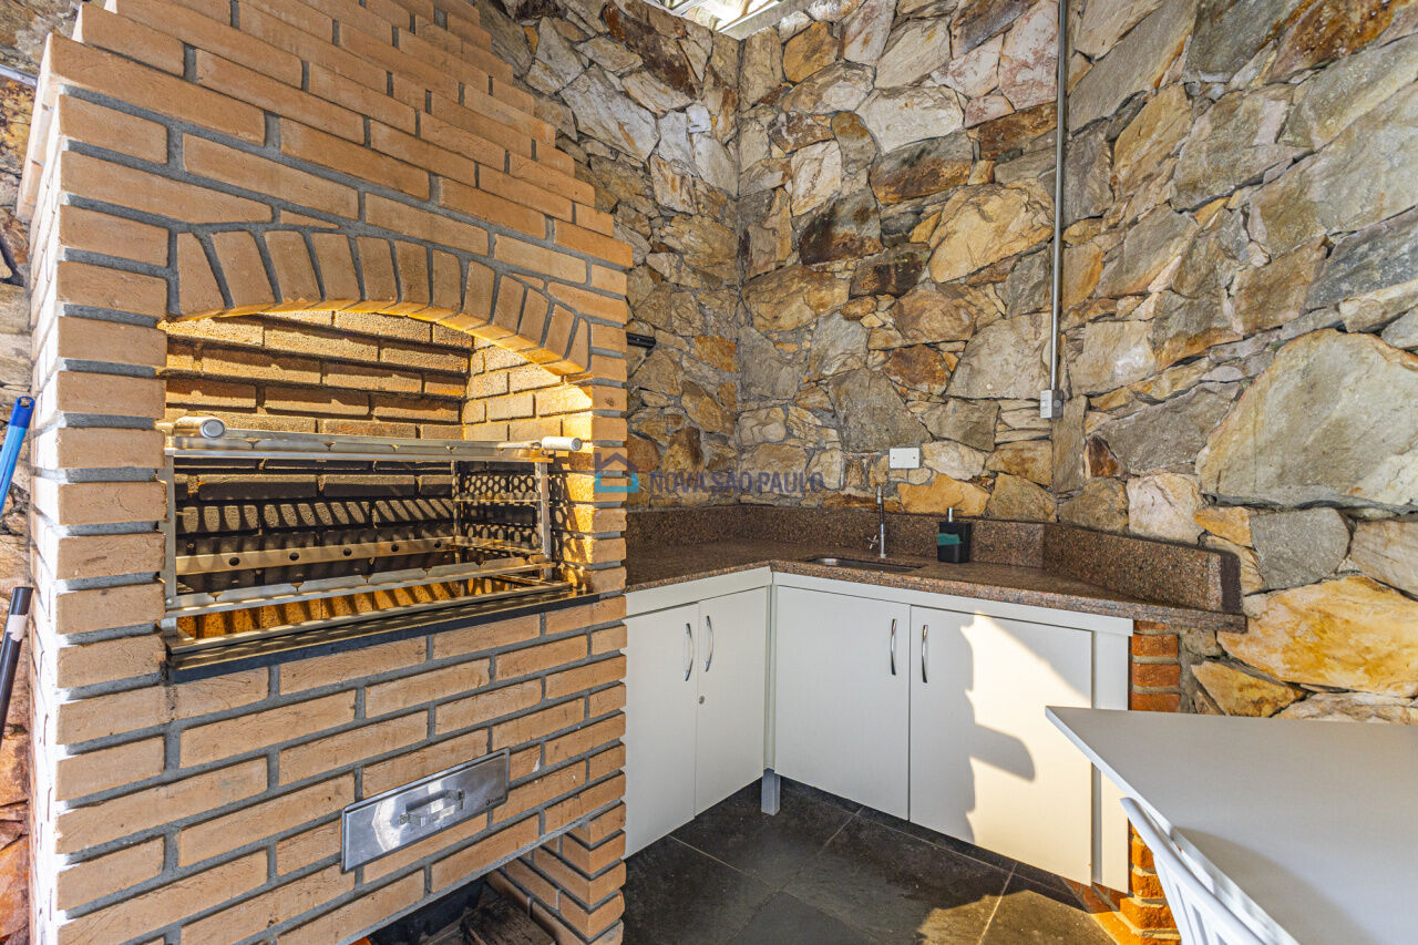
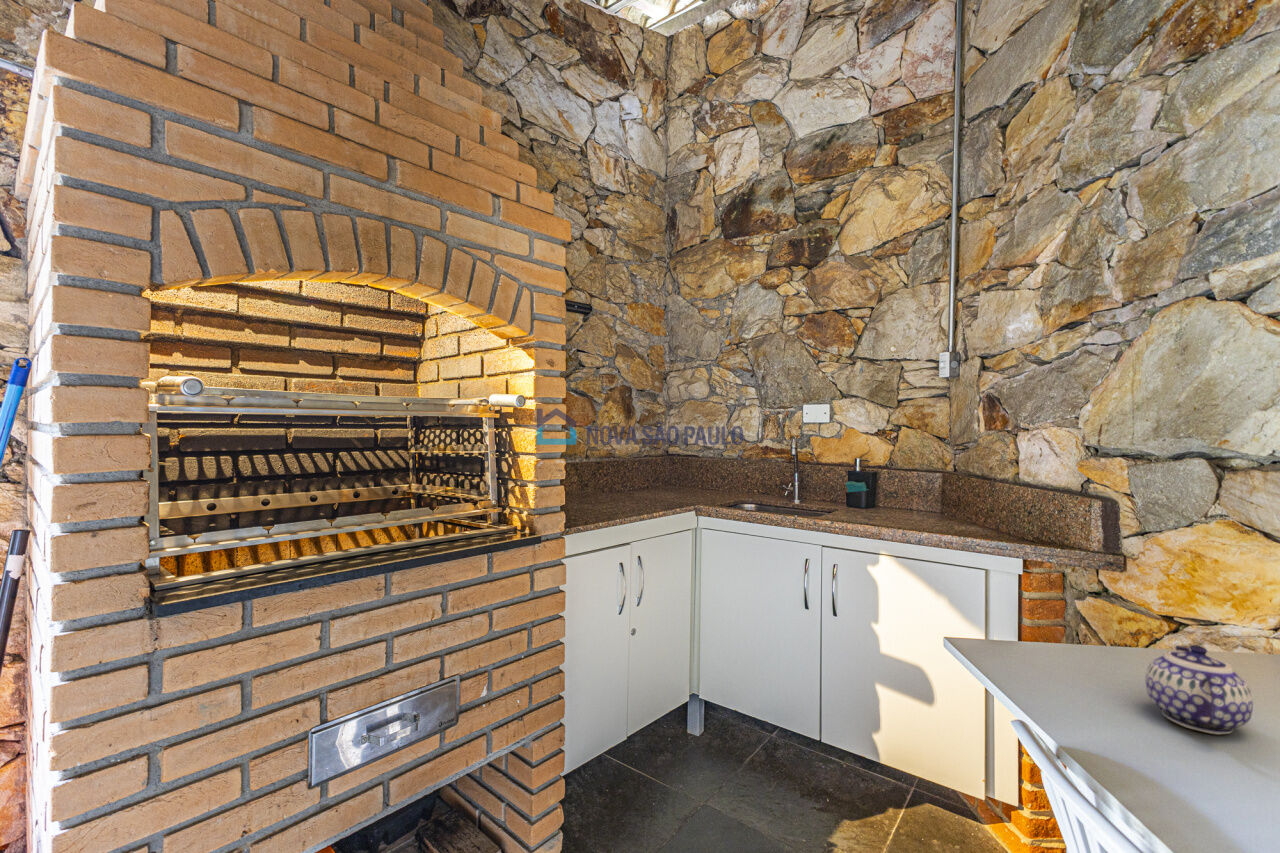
+ teapot [1144,644,1254,736]
